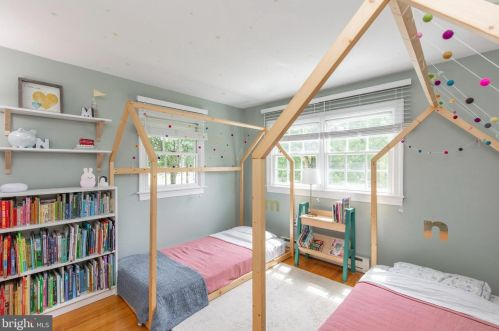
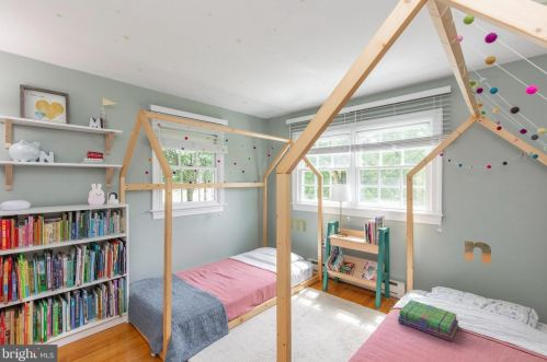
+ stack of books [397,299,460,342]
